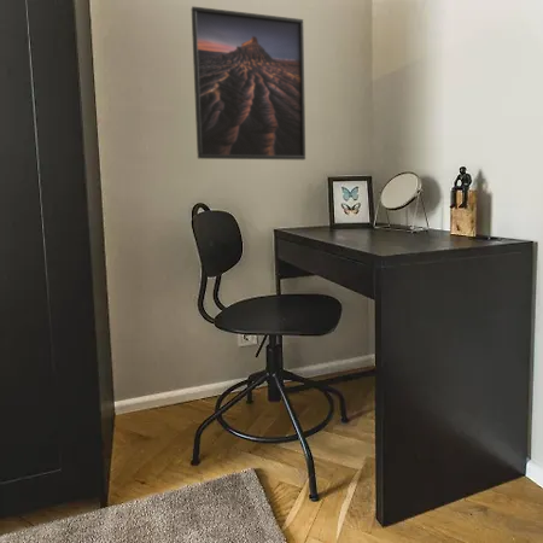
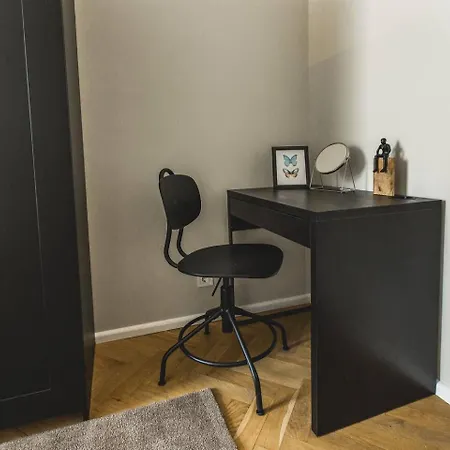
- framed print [191,5,306,160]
